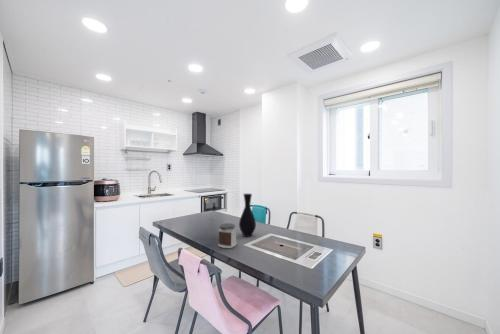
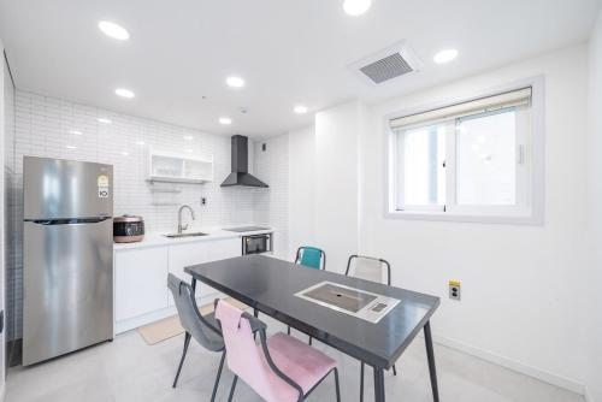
- jar [217,222,238,249]
- vase [238,193,257,238]
